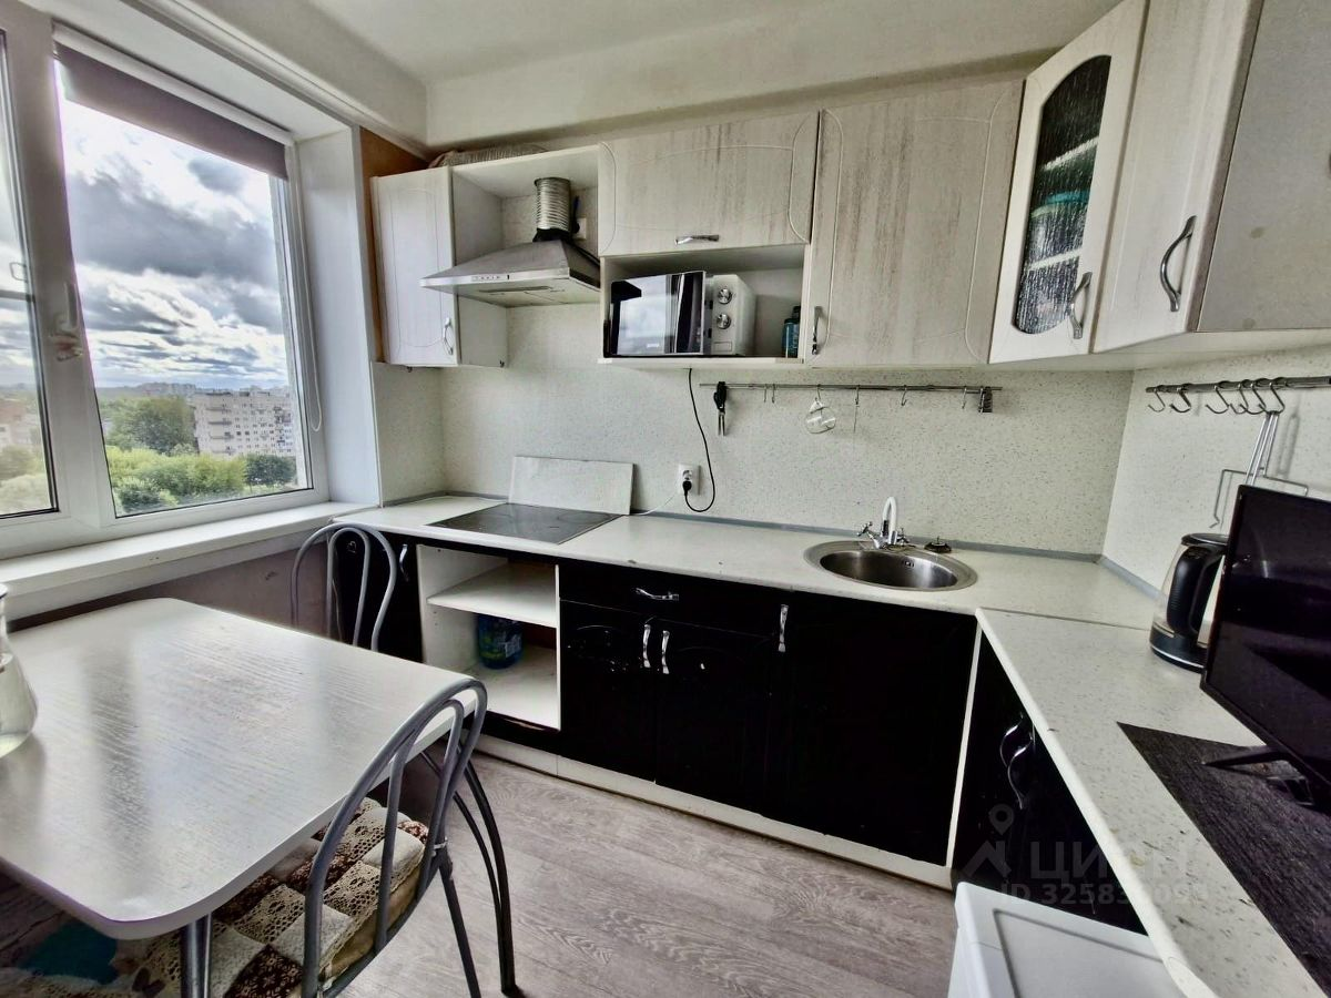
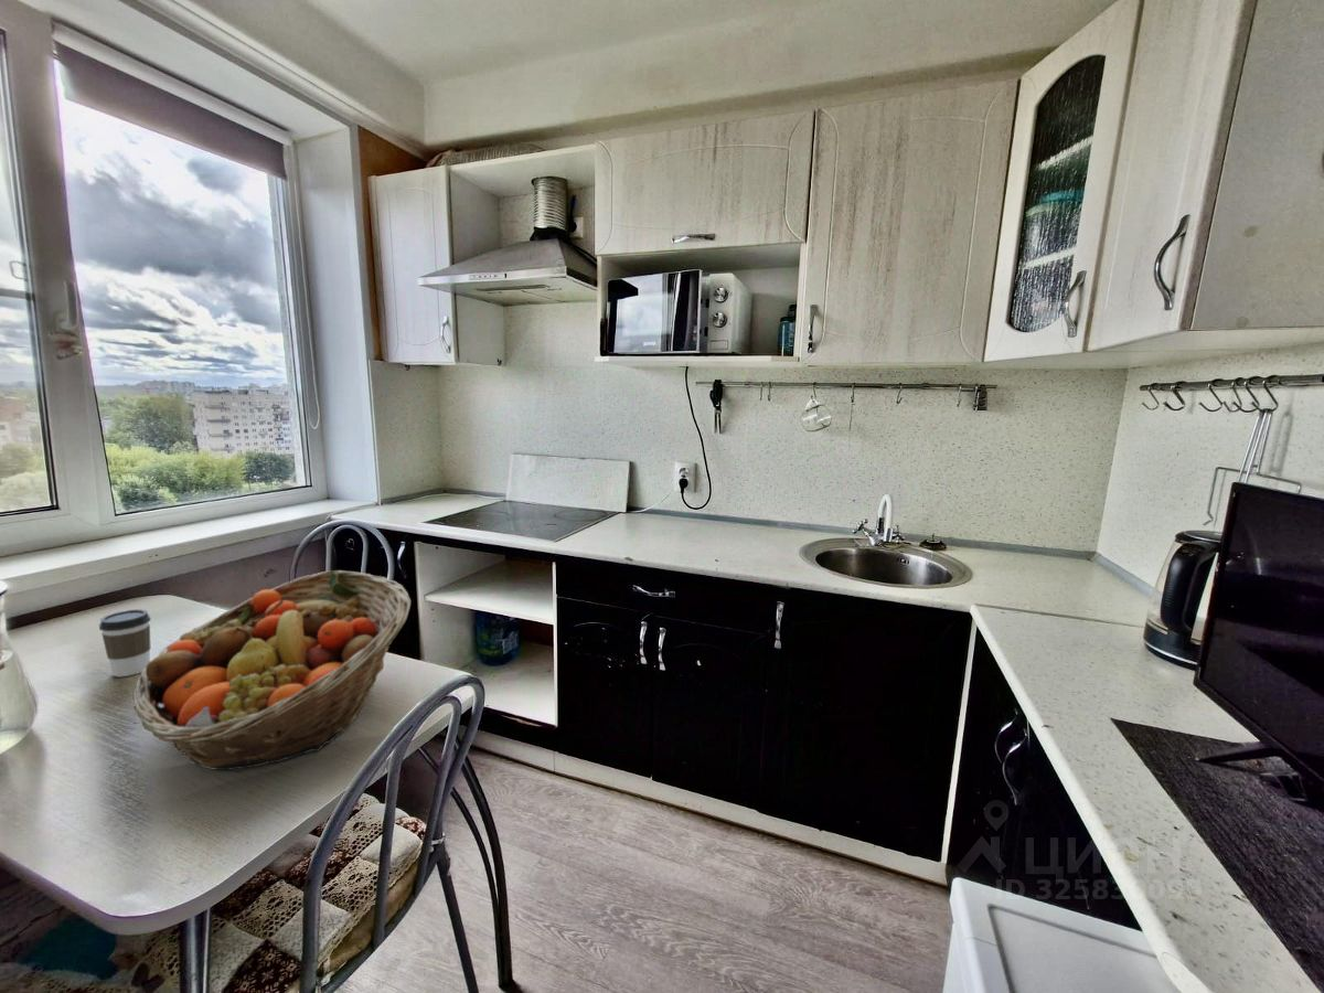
+ coffee cup [98,608,152,677]
+ fruit basket [132,569,412,771]
